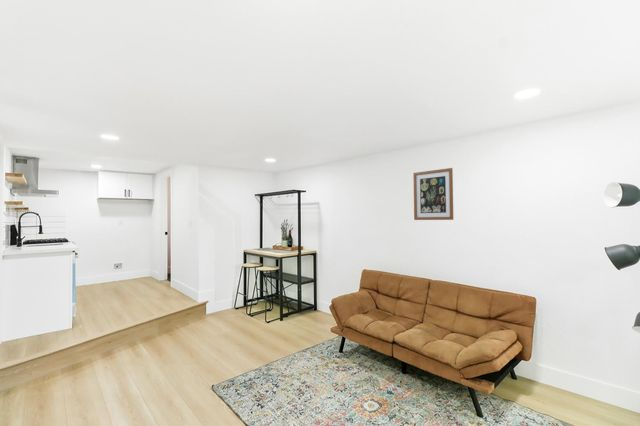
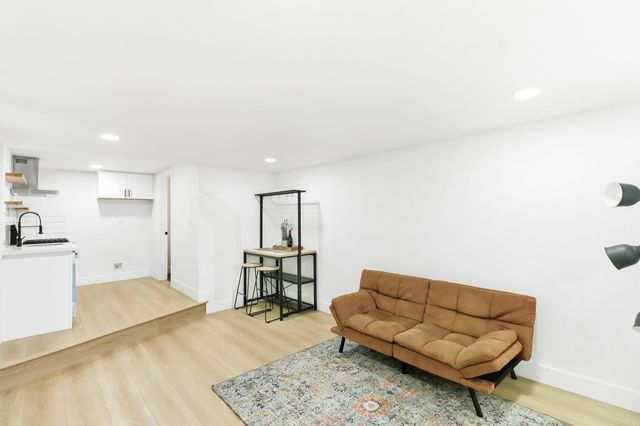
- wall art [412,167,454,221]
